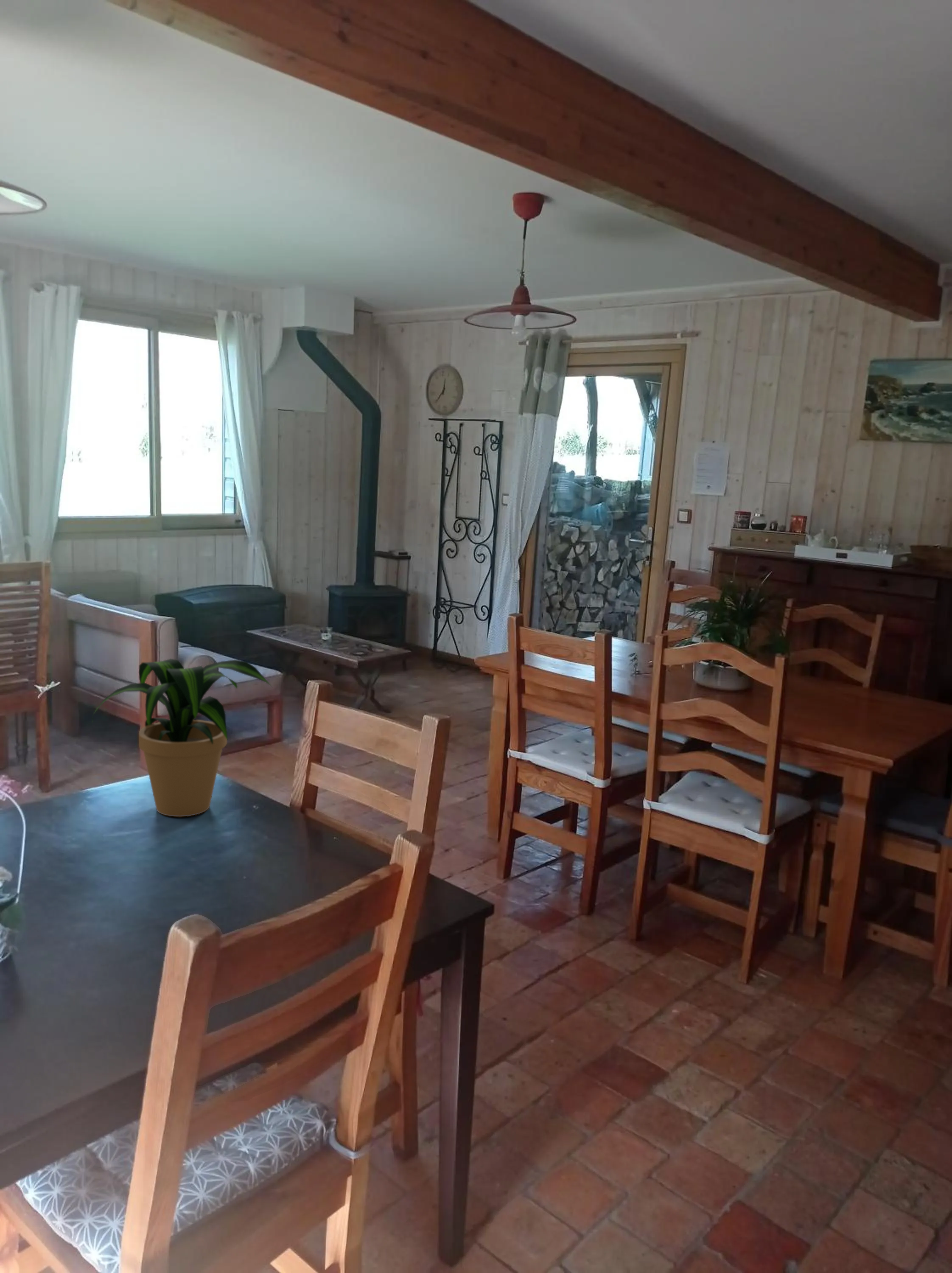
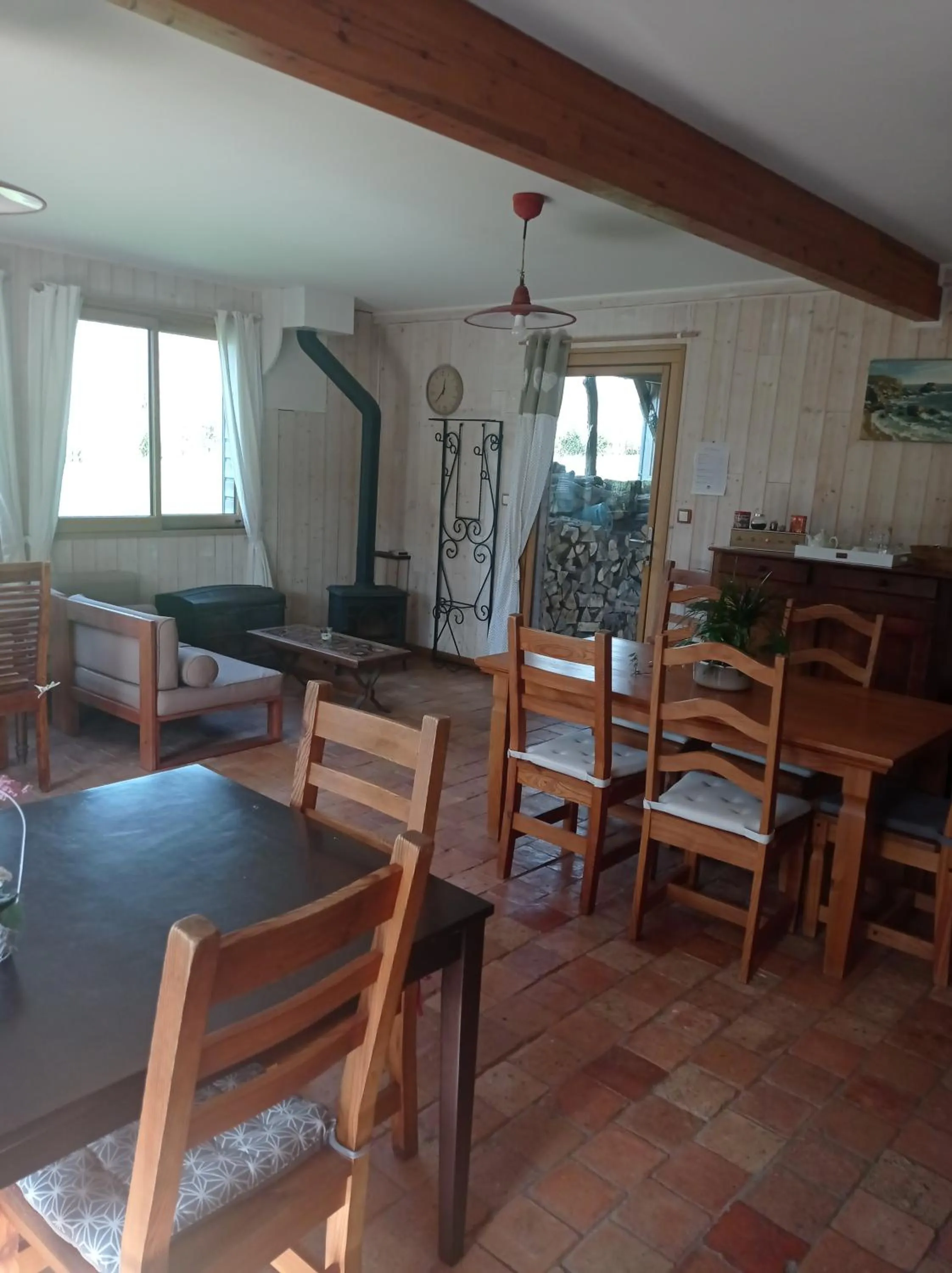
- potted plant [91,658,273,817]
